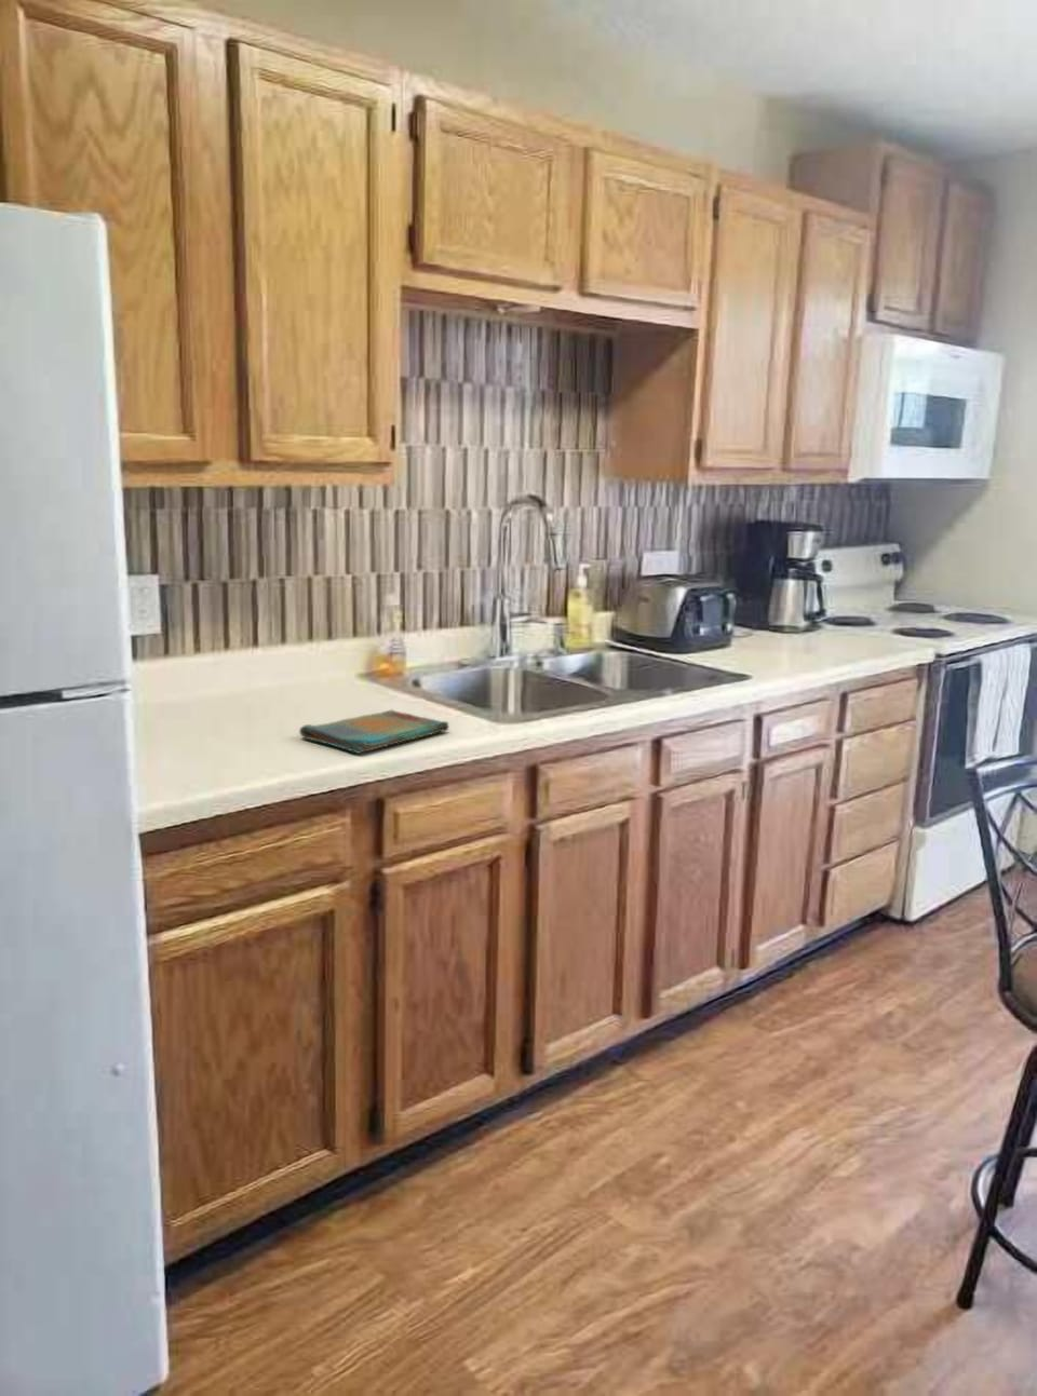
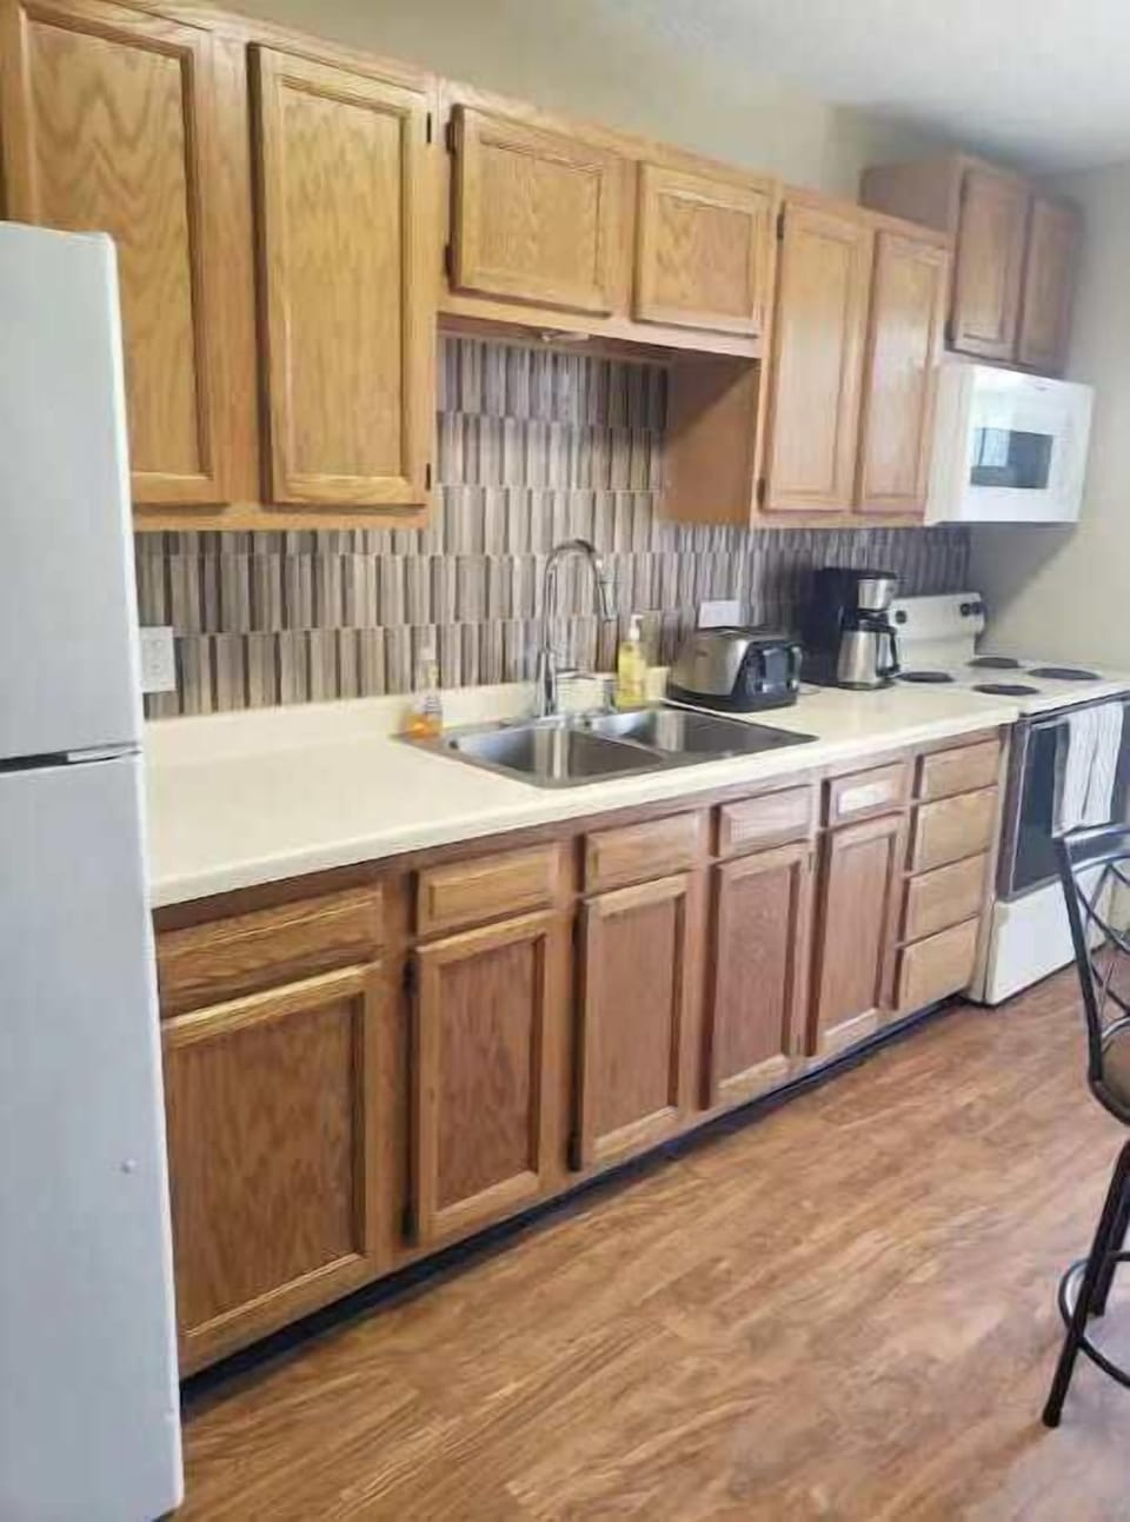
- dish towel [298,708,451,755]
